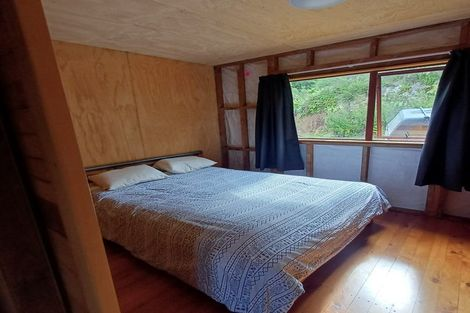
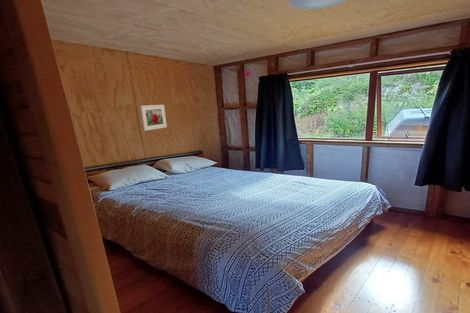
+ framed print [139,104,168,132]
